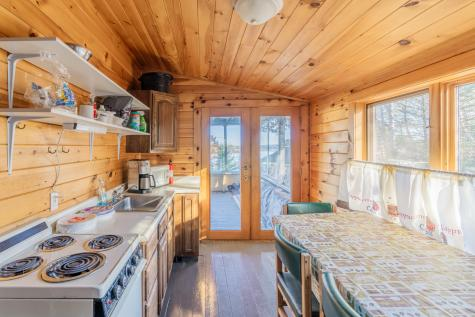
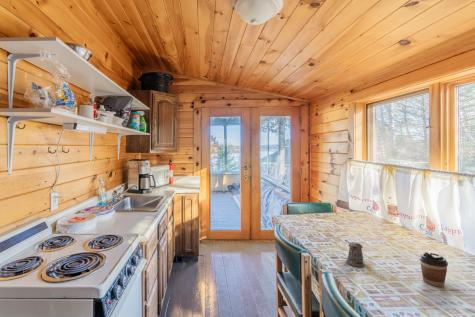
+ pepper shaker [344,239,366,267]
+ coffee cup [419,251,449,287]
